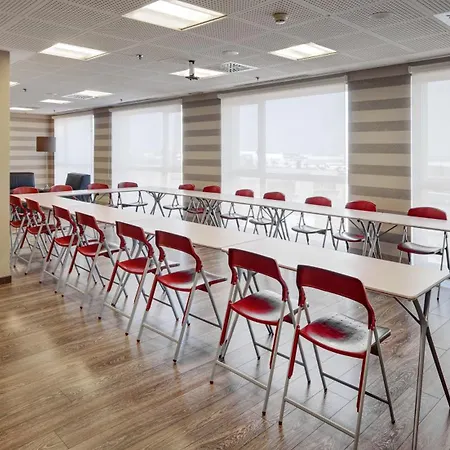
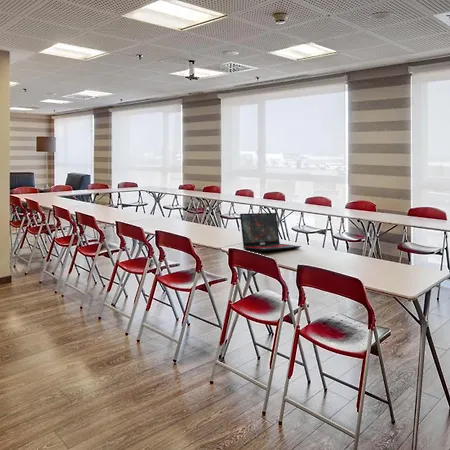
+ laptop [239,212,302,252]
